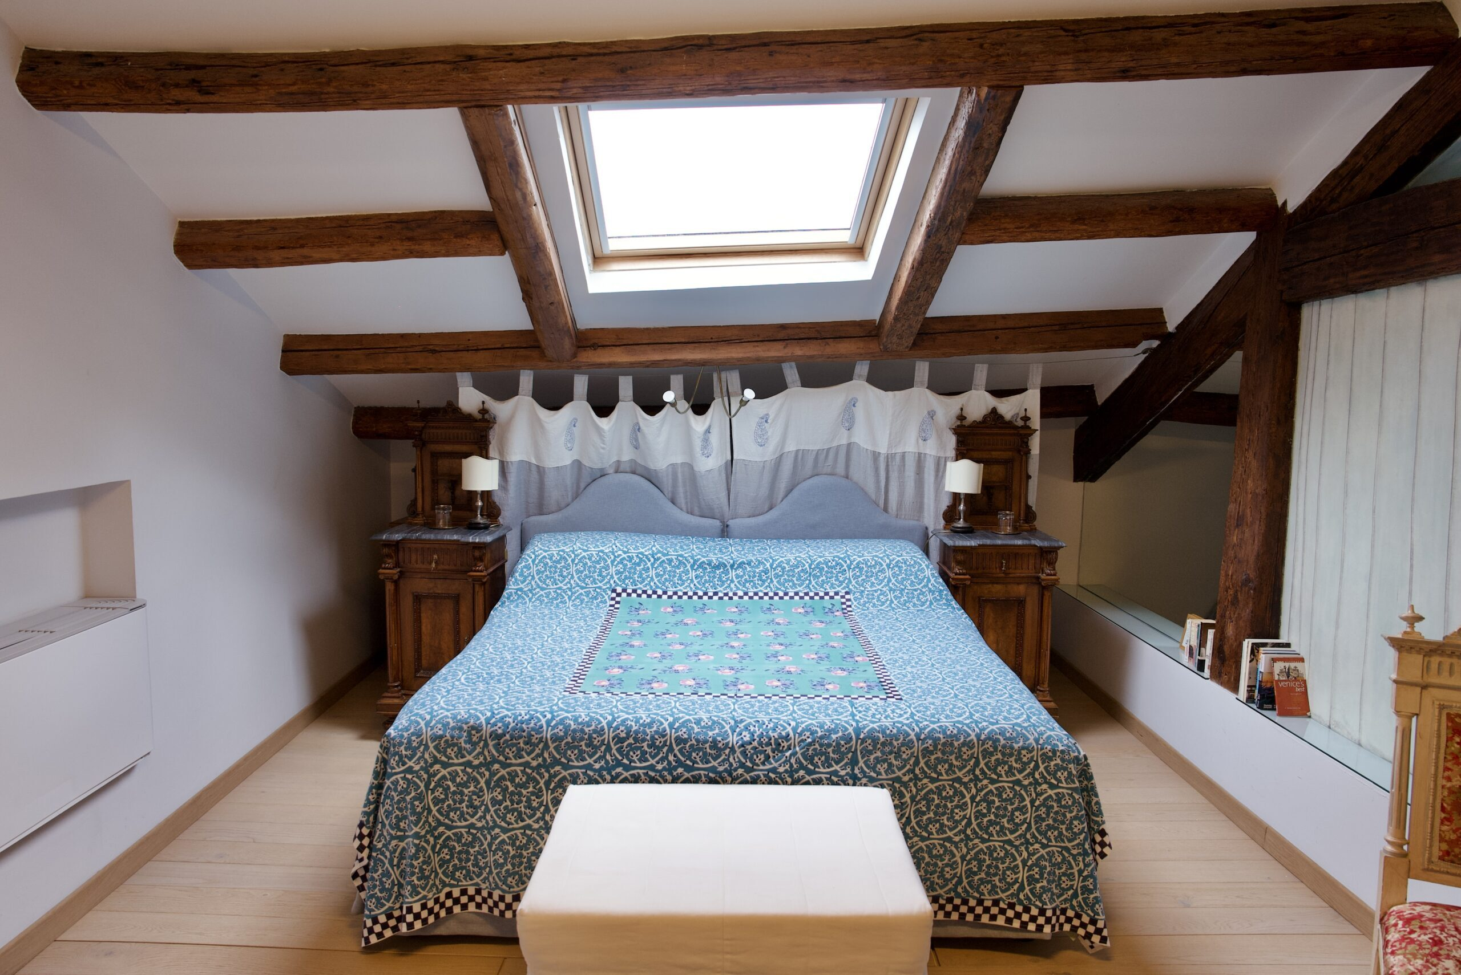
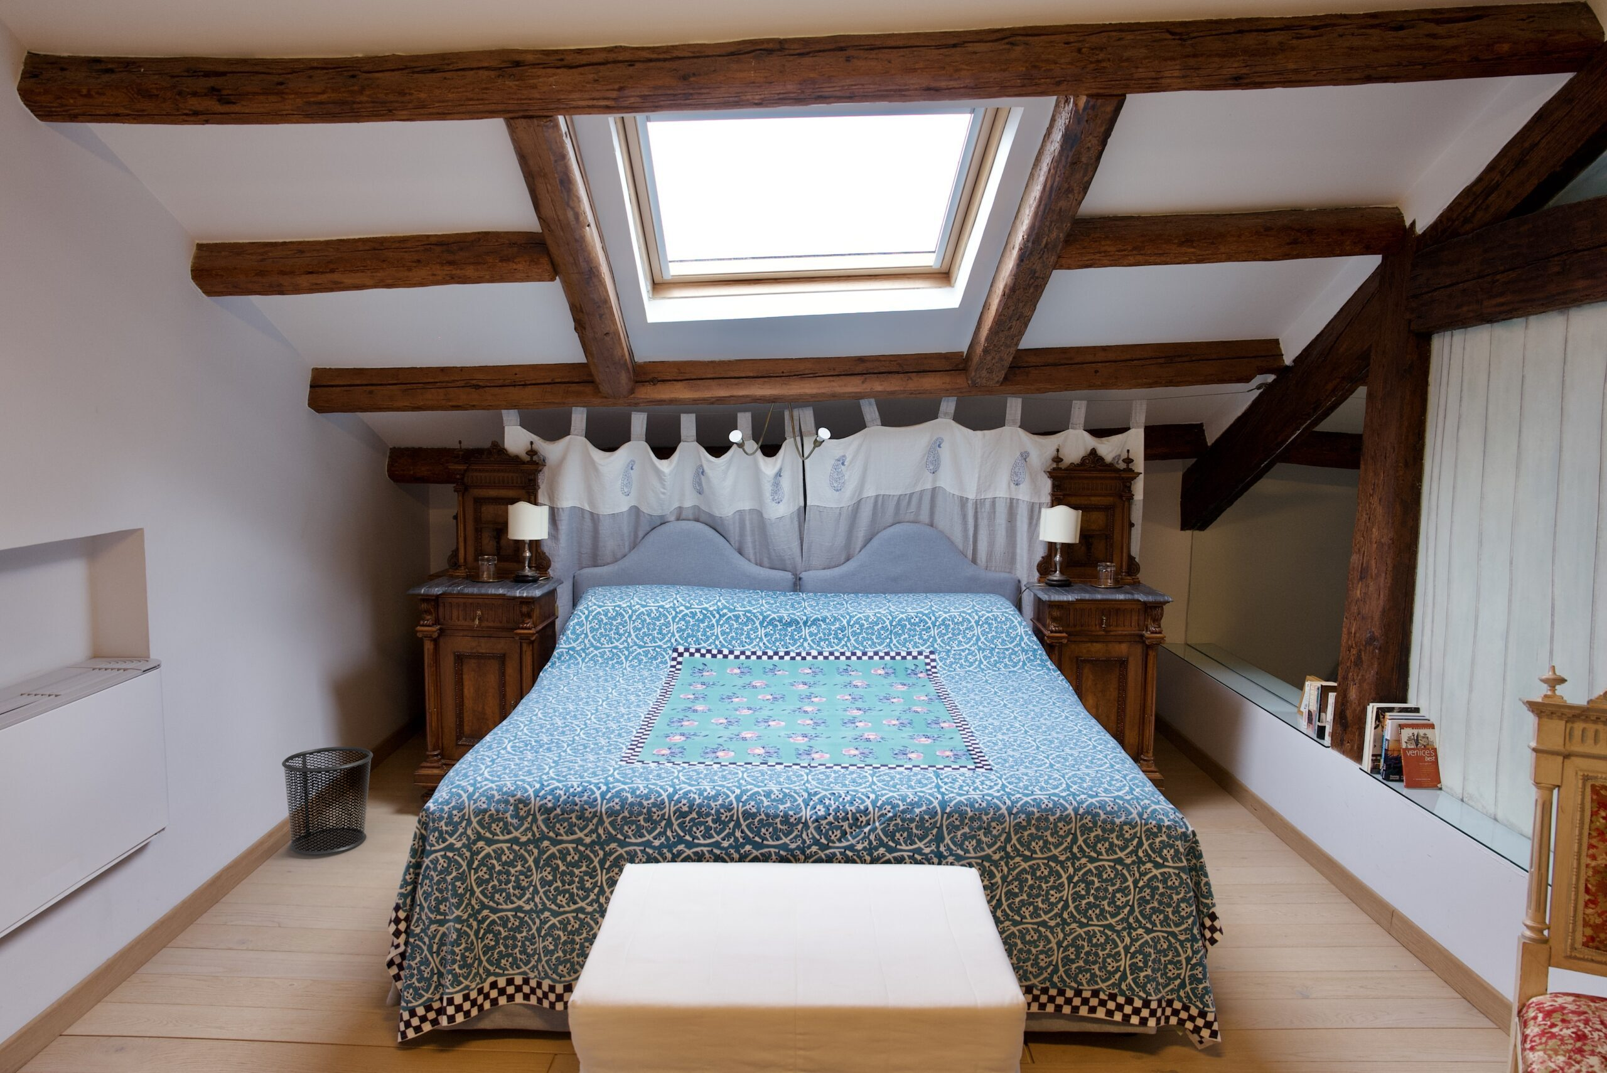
+ waste bin [281,746,374,856]
